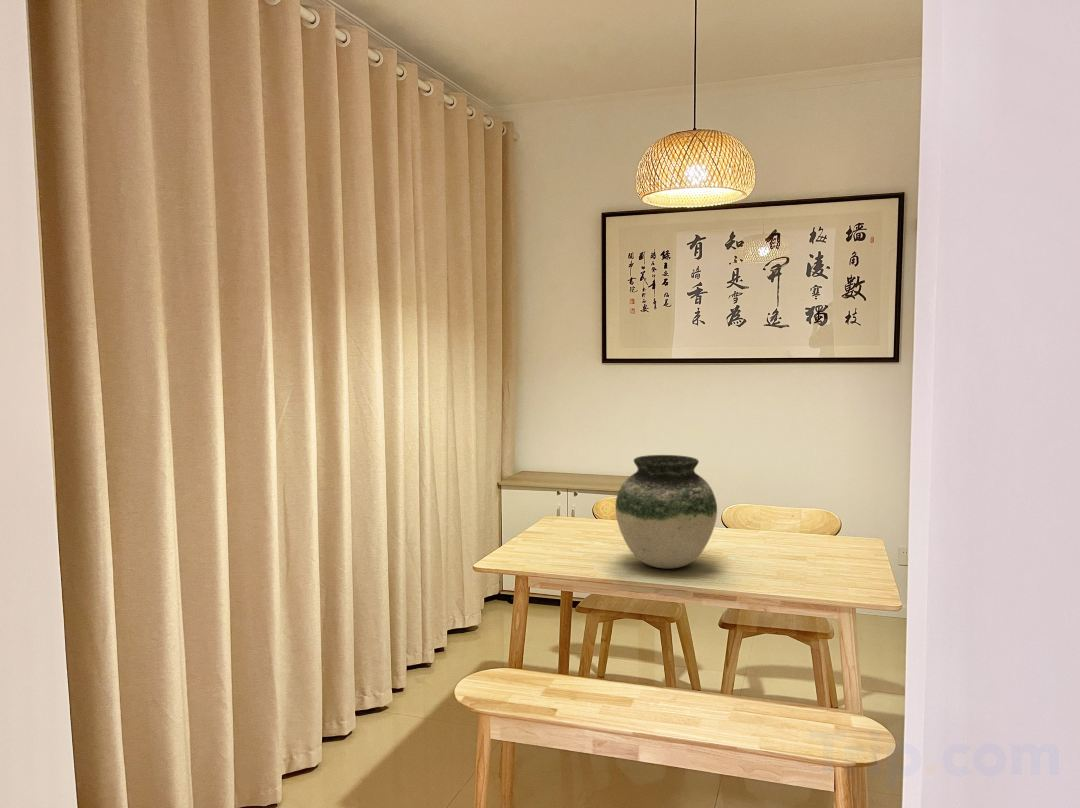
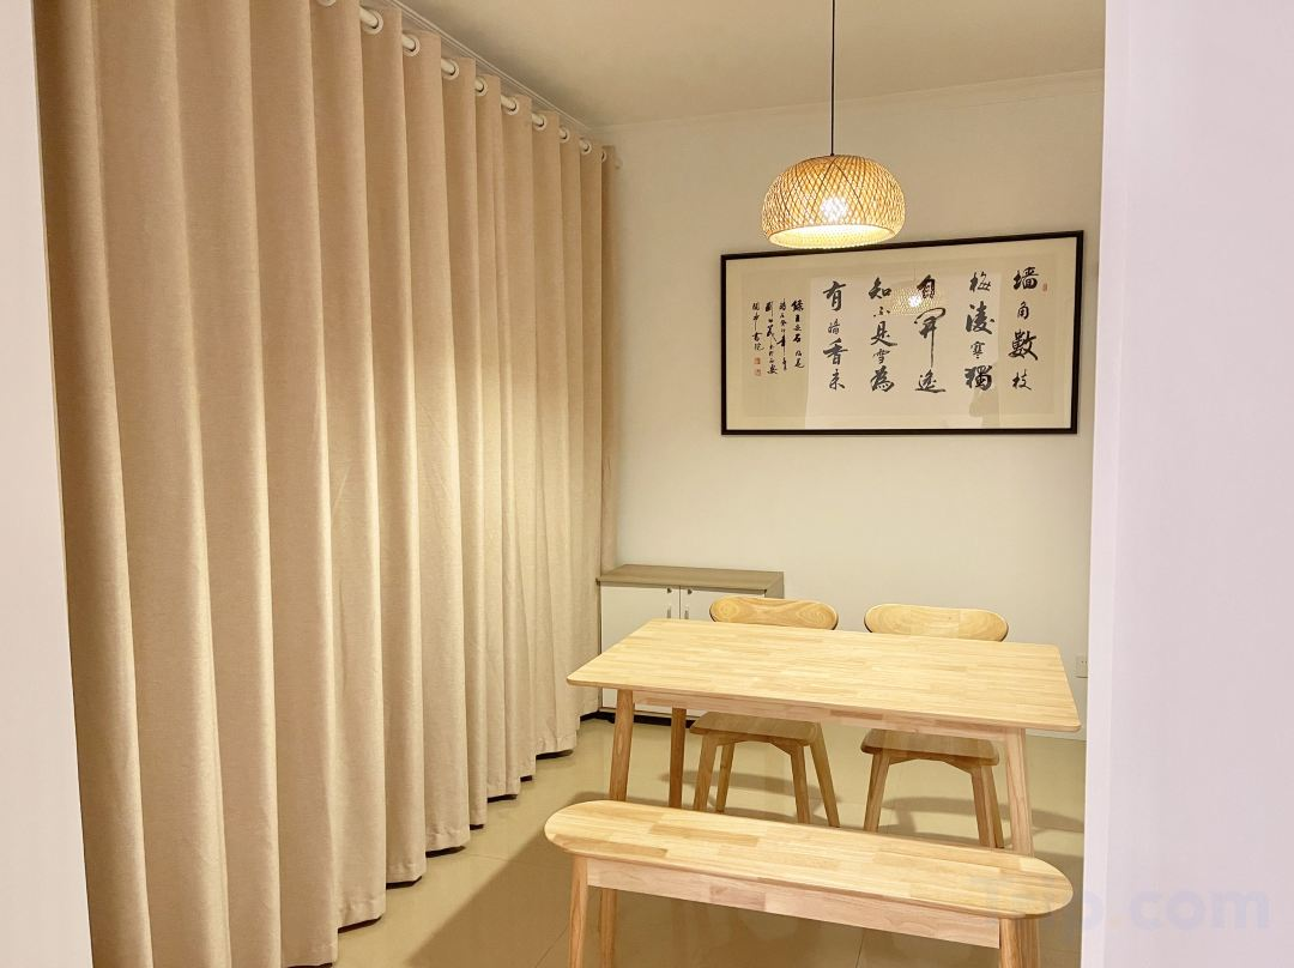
- vase [614,454,718,569]
